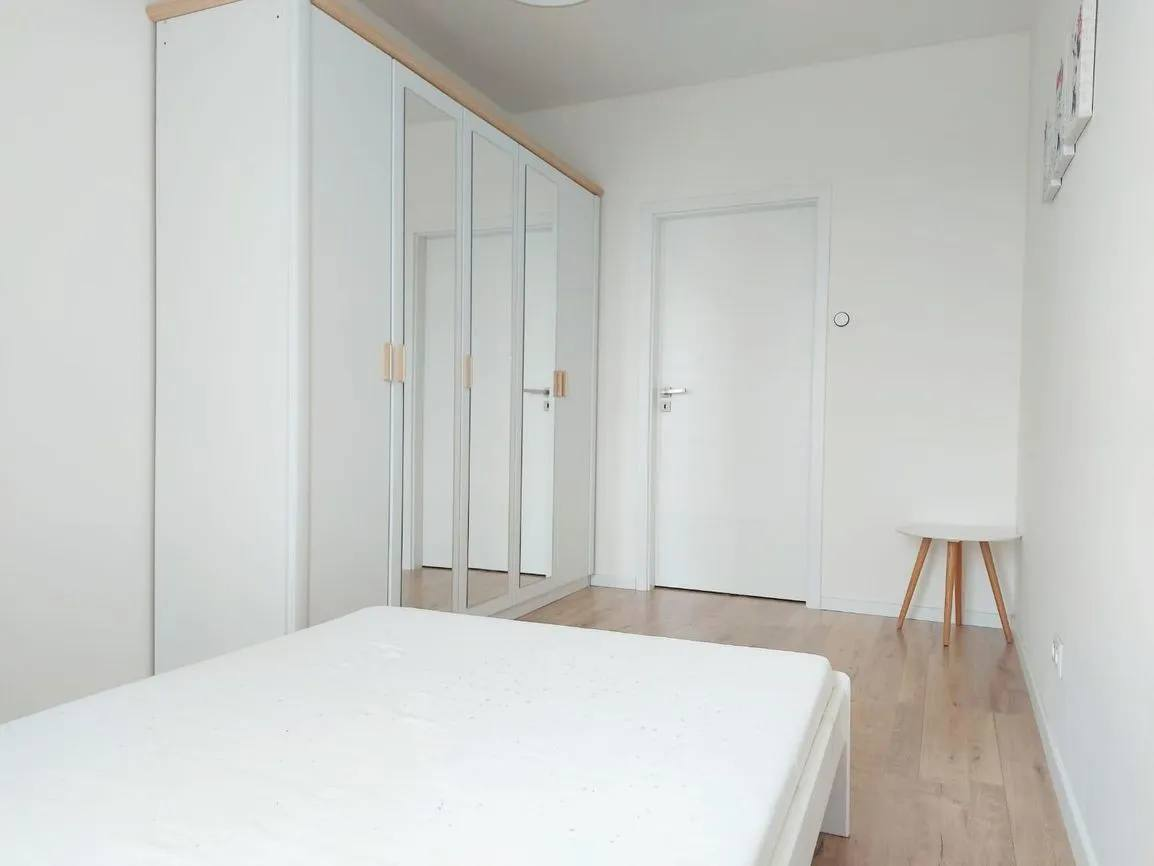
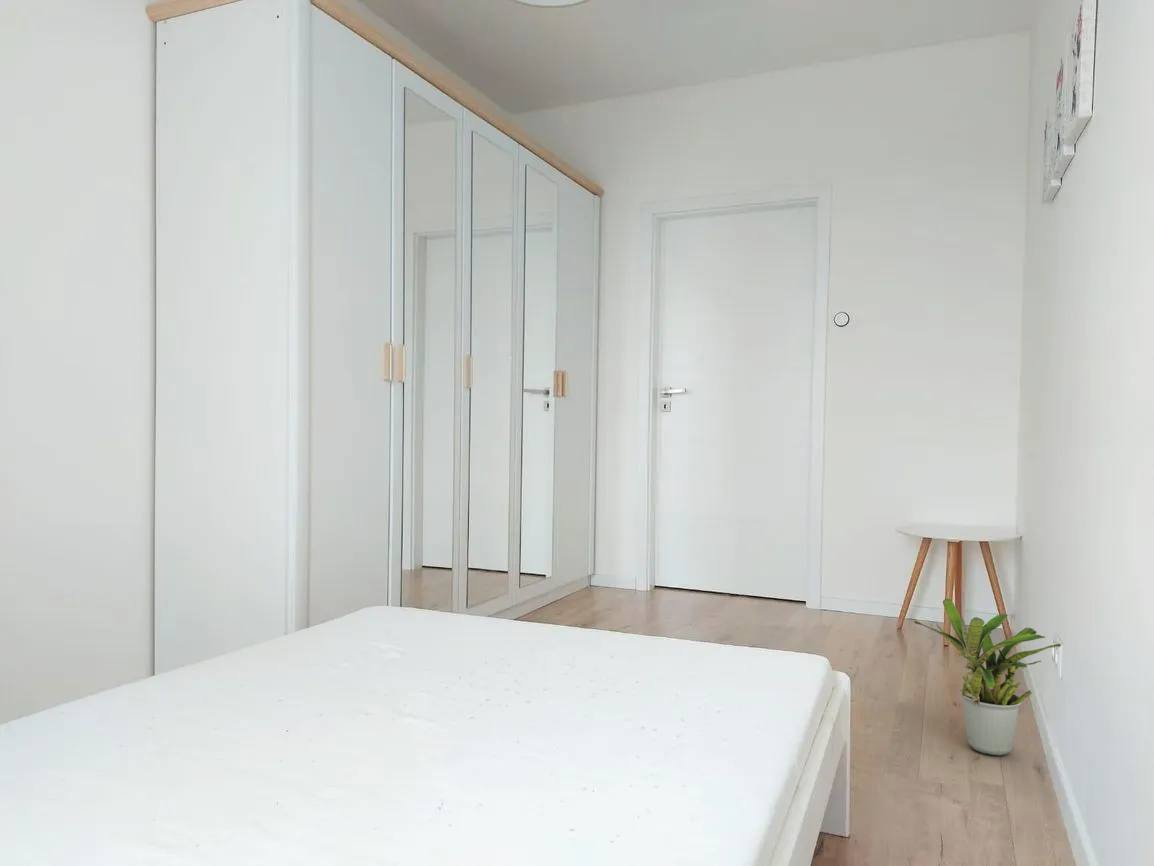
+ potted plant [912,598,1062,757]
